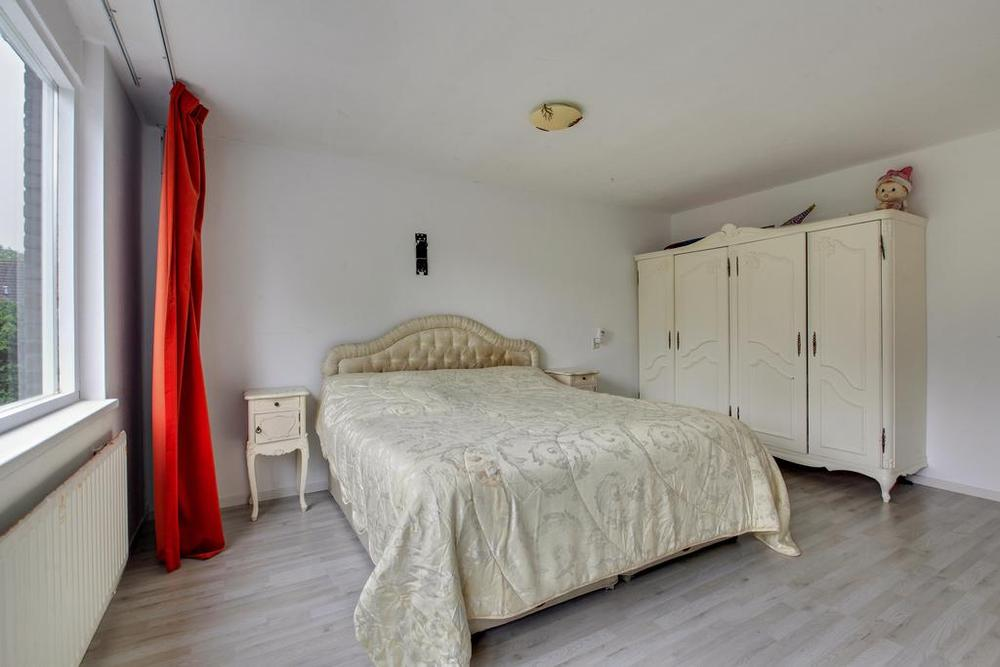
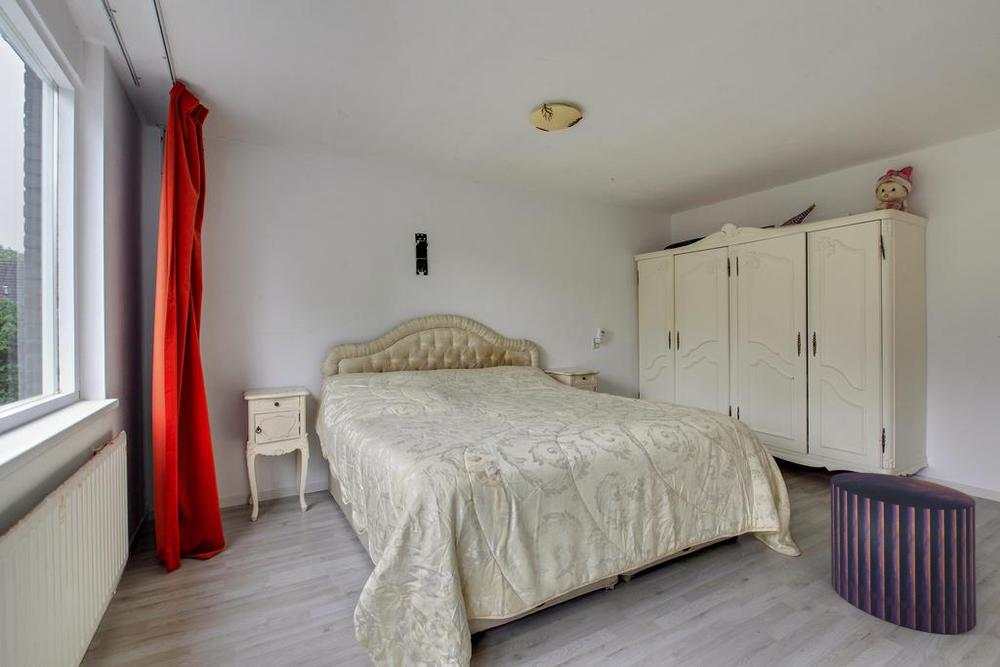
+ stool [830,471,977,635]
